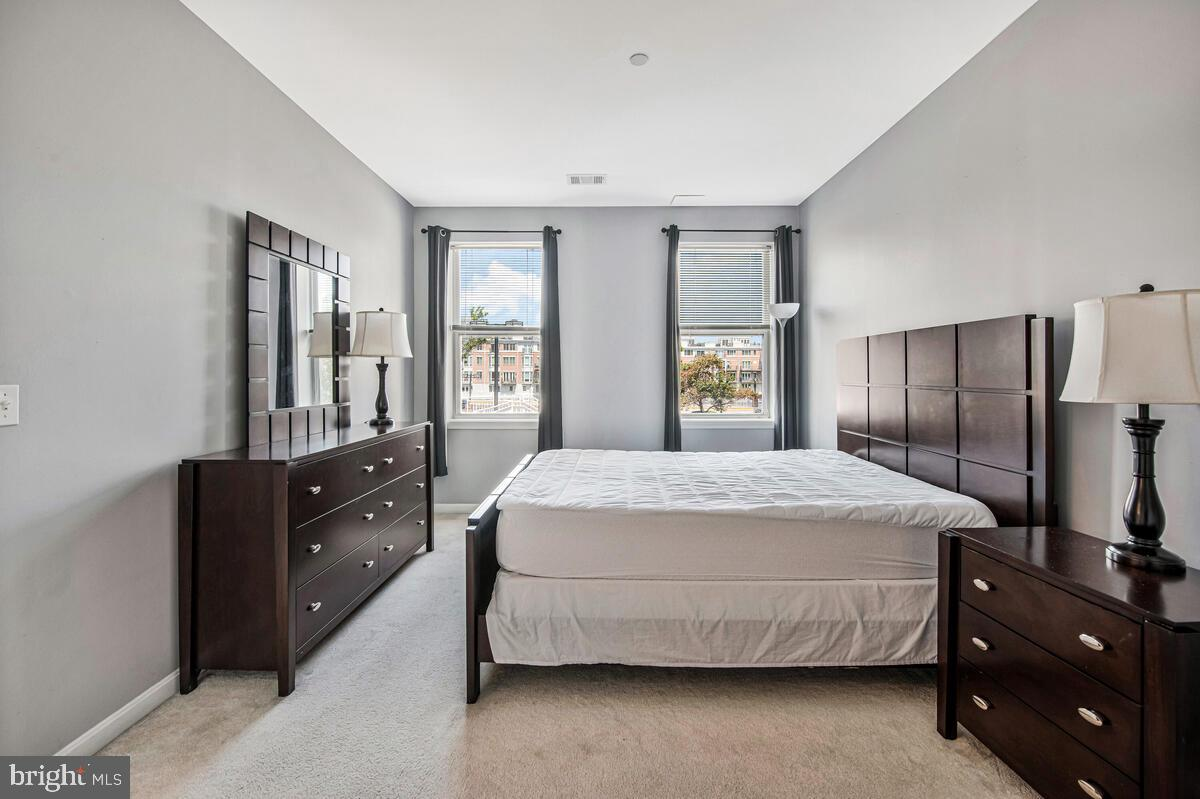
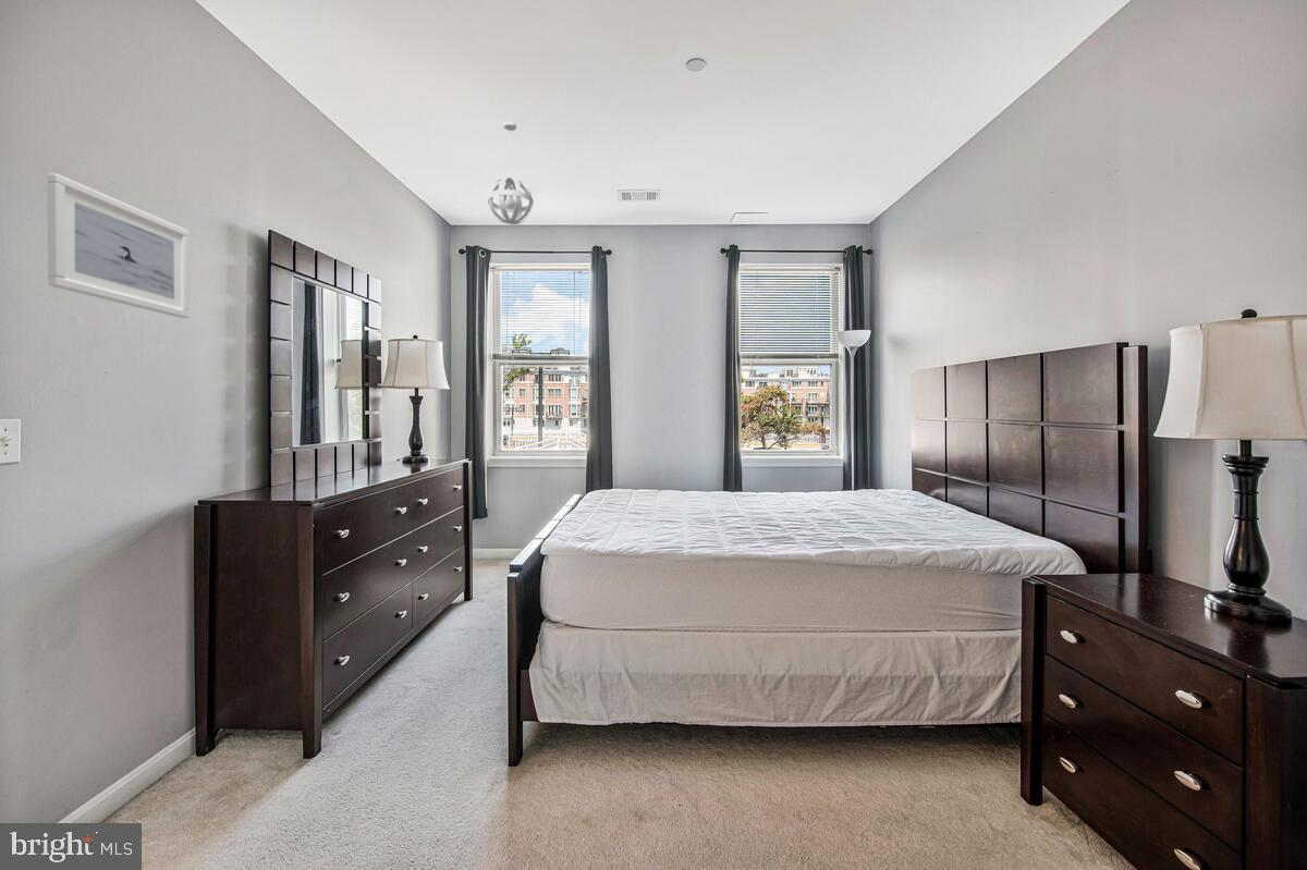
+ pendant light [487,121,534,225]
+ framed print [47,173,191,319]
